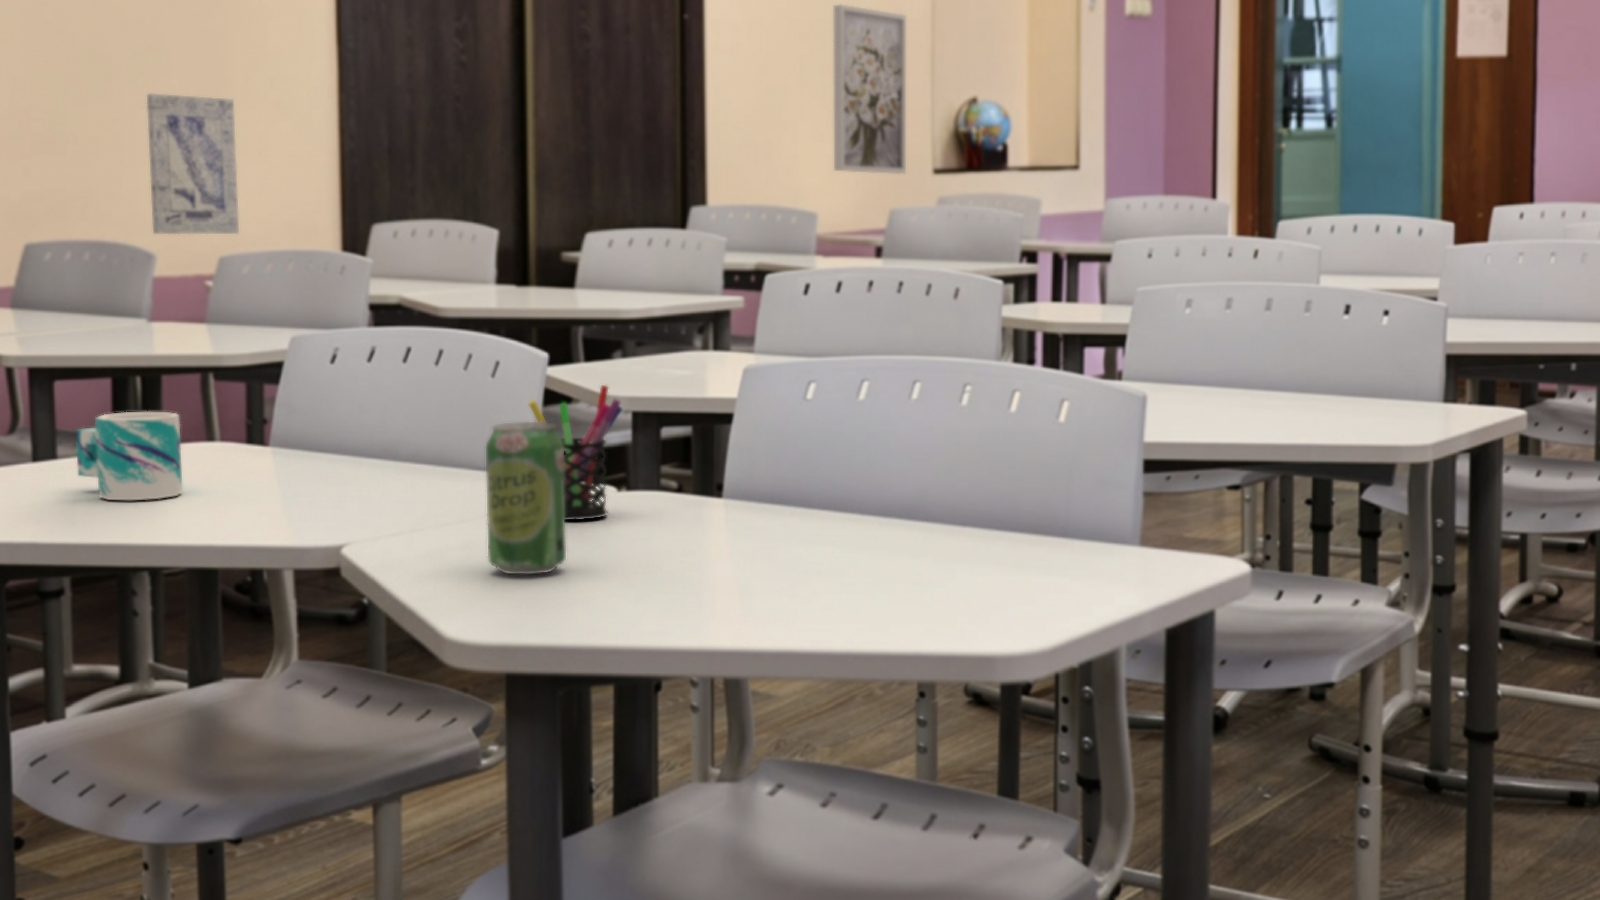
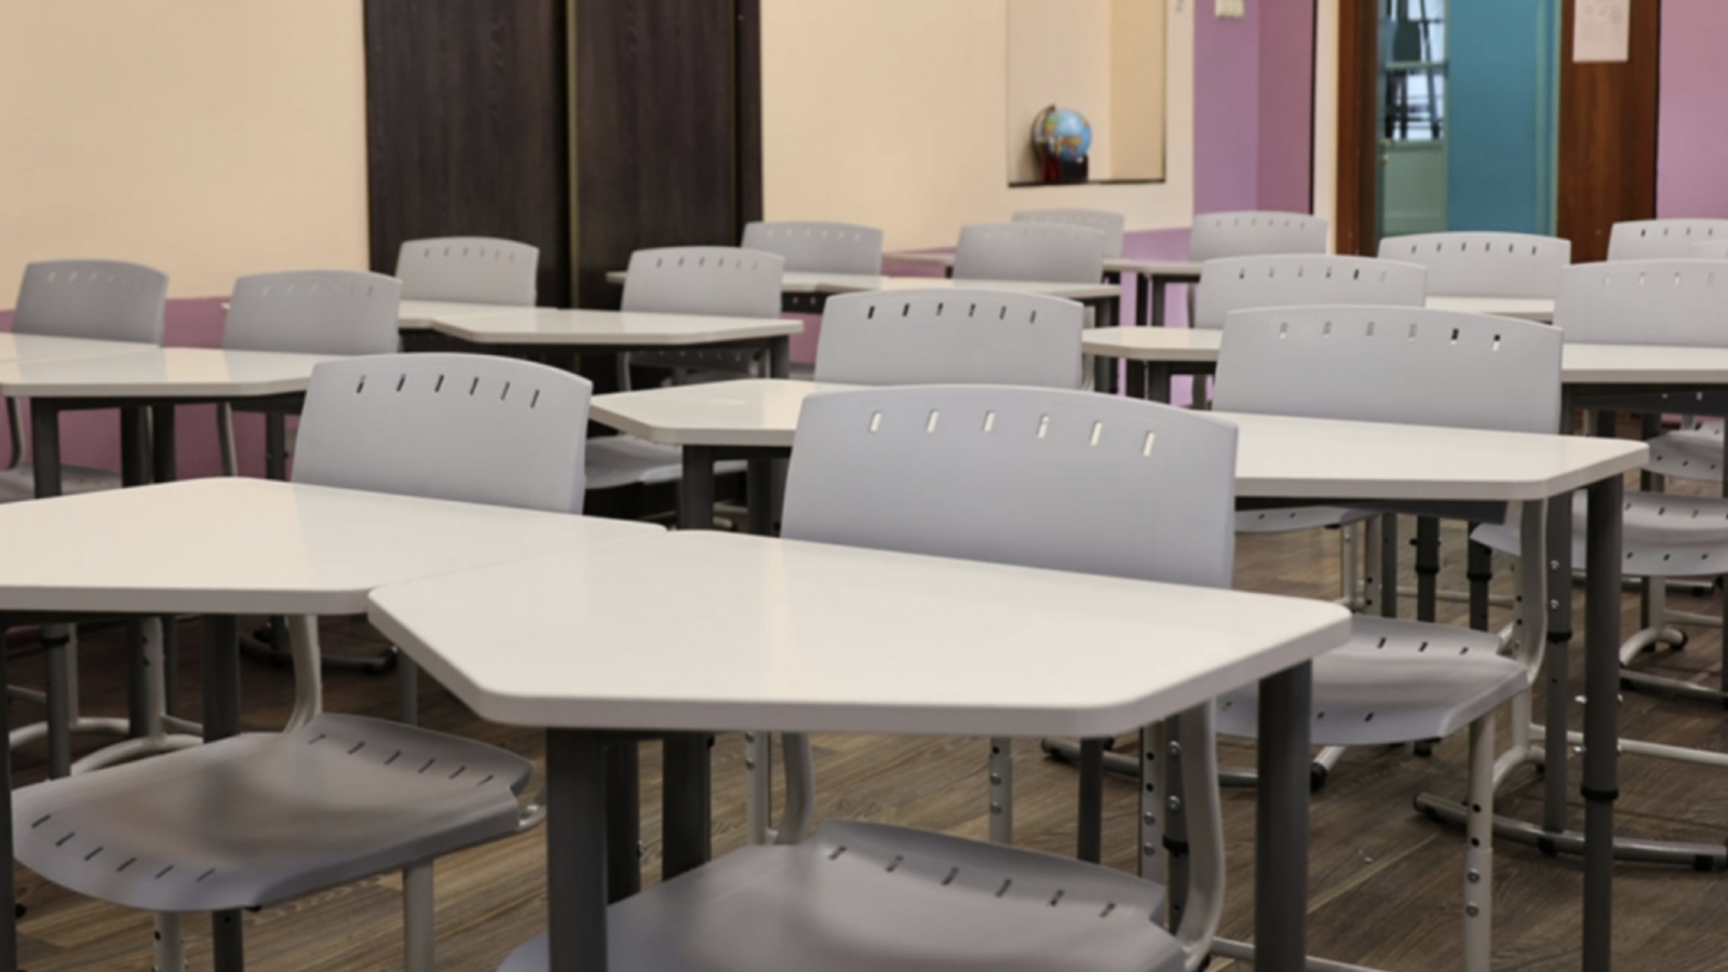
- wall art [833,4,907,175]
- wall art [146,93,240,235]
- beverage can [485,421,567,575]
- pen holder [527,384,624,521]
- mug [75,411,184,501]
